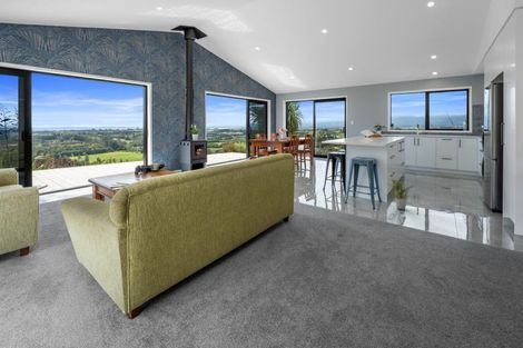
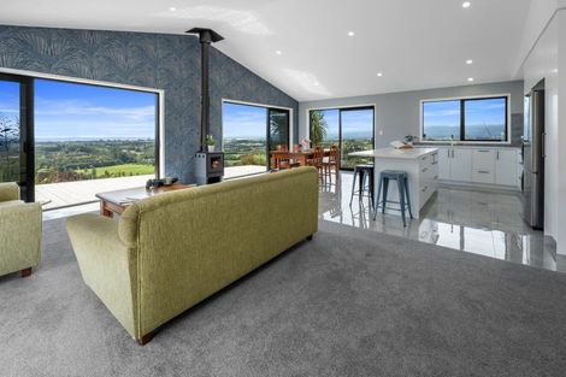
- potted plant [385,179,415,211]
